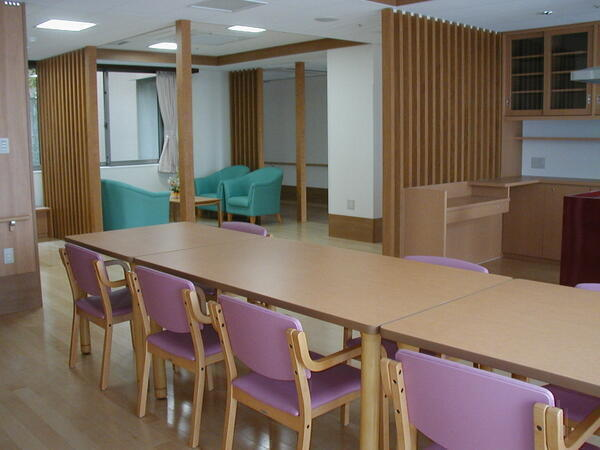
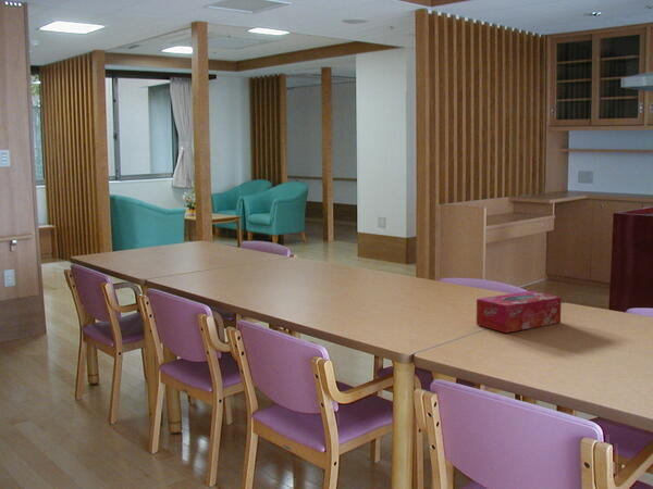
+ tissue box [476,290,563,334]
